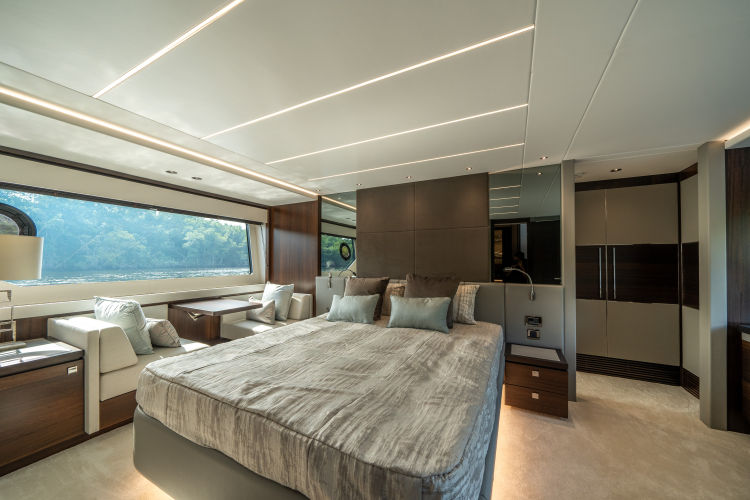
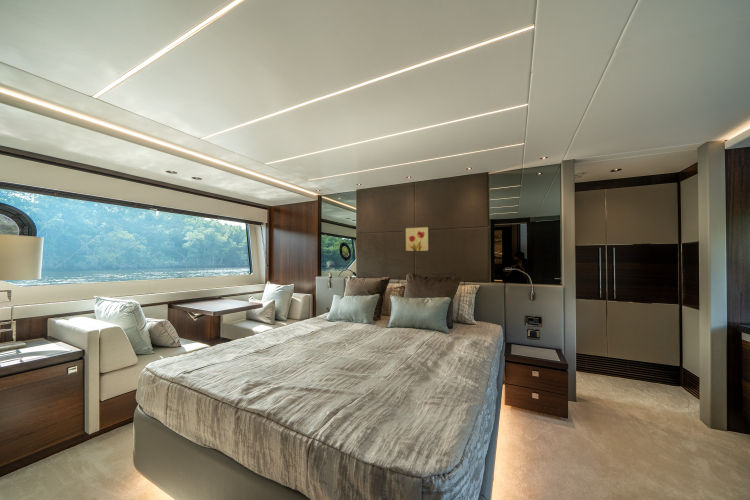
+ wall art [404,225,430,253]
